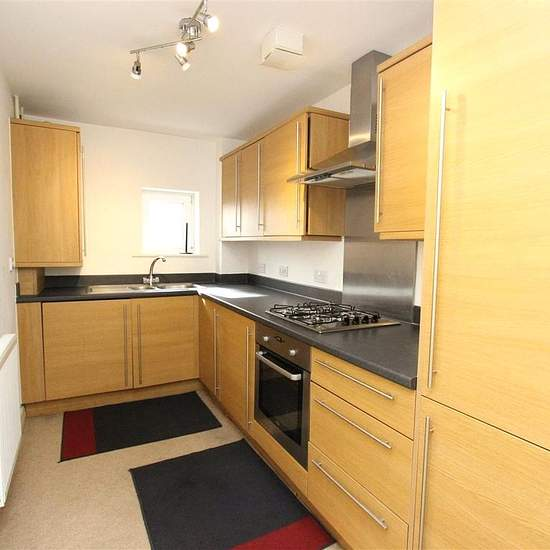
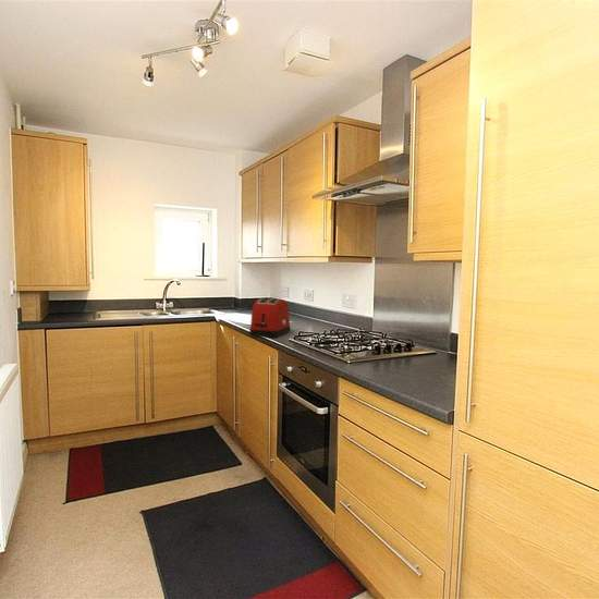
+ toaster [248,297,292,339]
